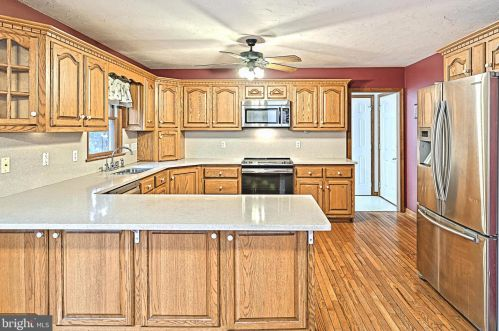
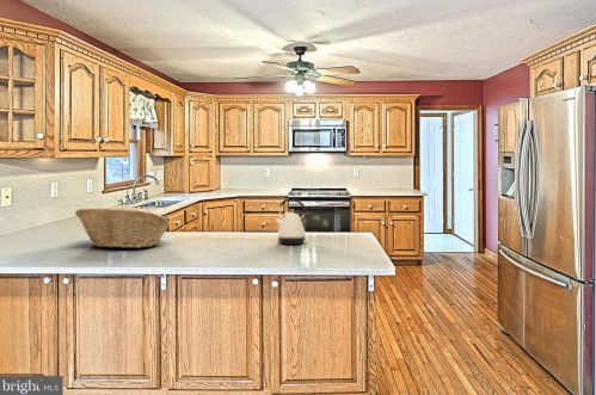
+ fruit basket [74,206,172,249]
+ kettle [274,197,309,245]
